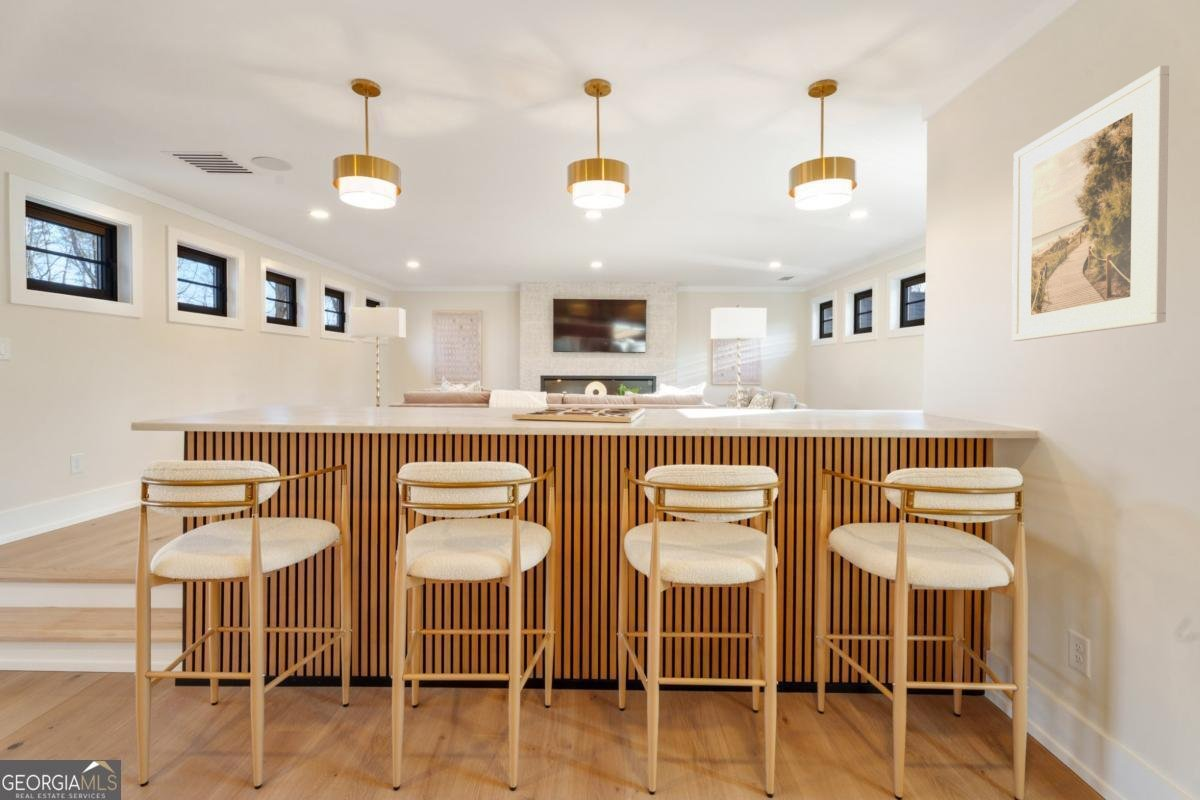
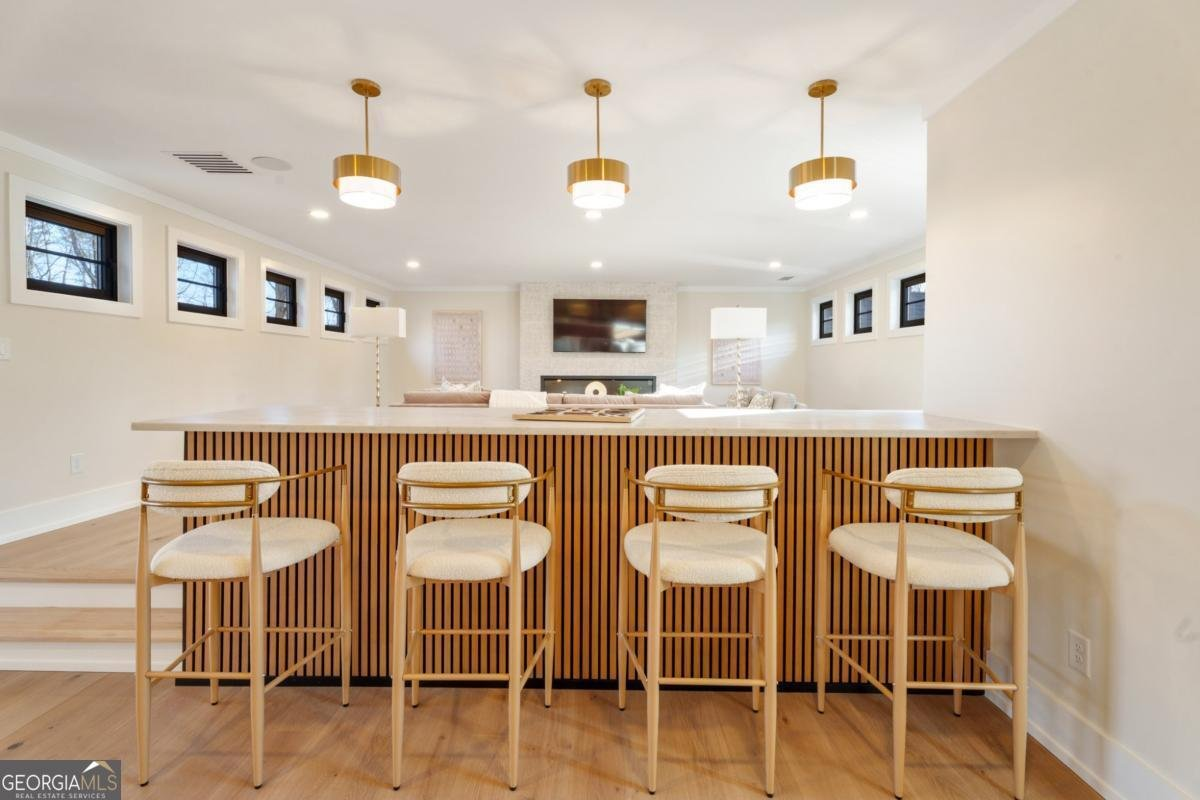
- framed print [1011,65,1170,342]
